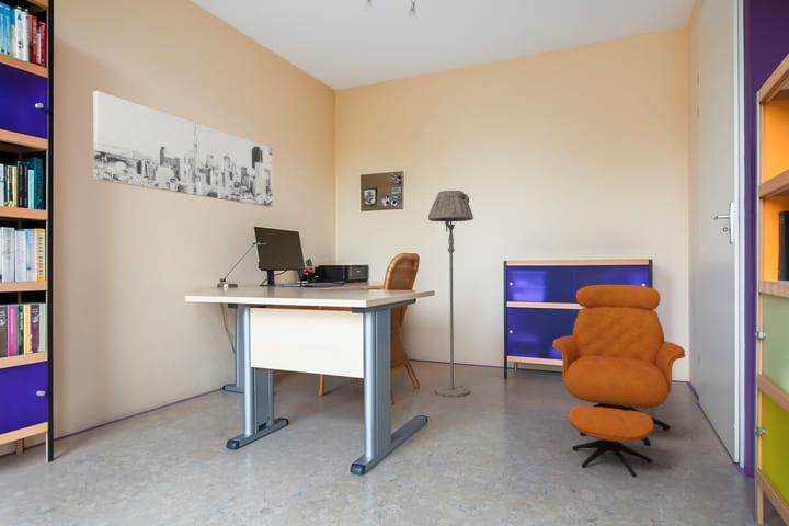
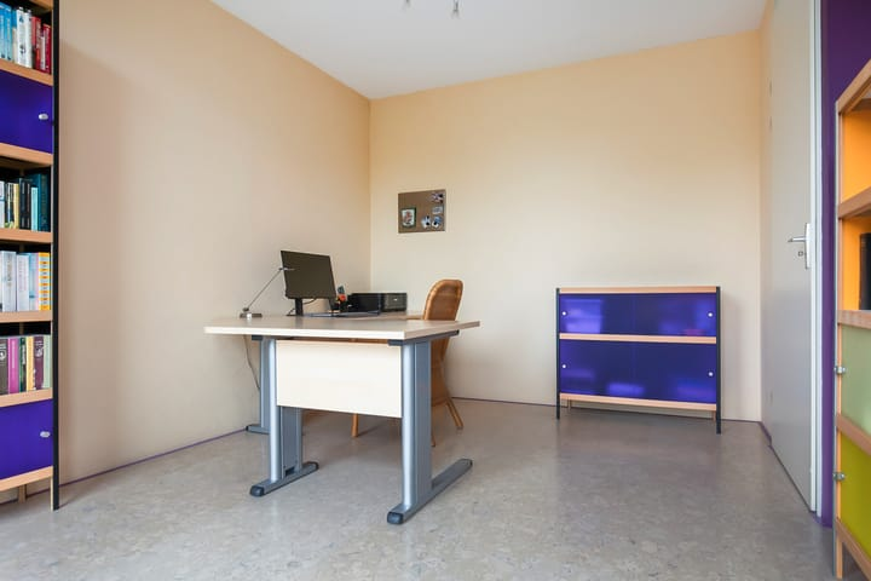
- wall art [92,90,274,208]
- armchair [551,284,686,478]
- floor lamp [427,190,474,398]
